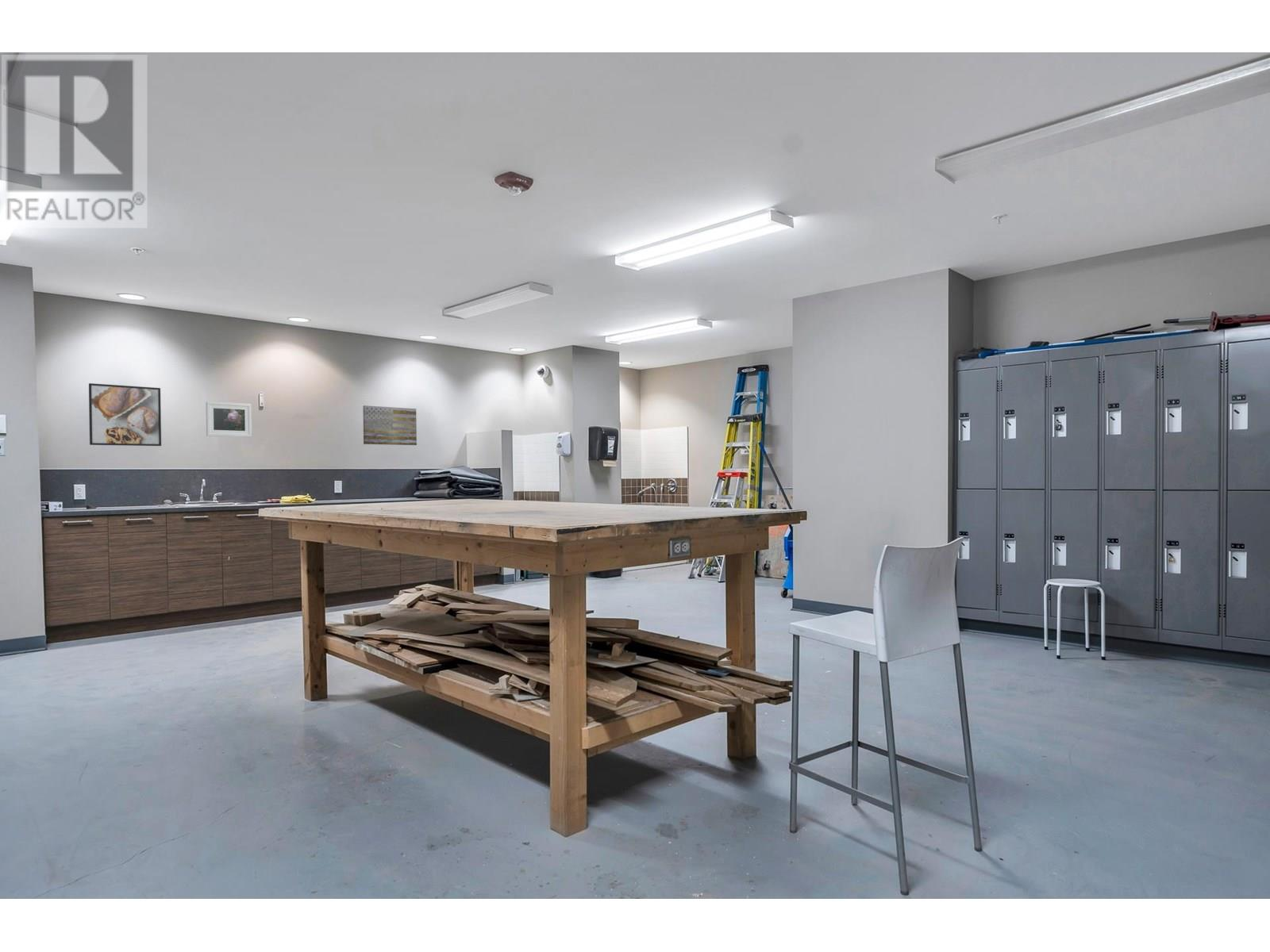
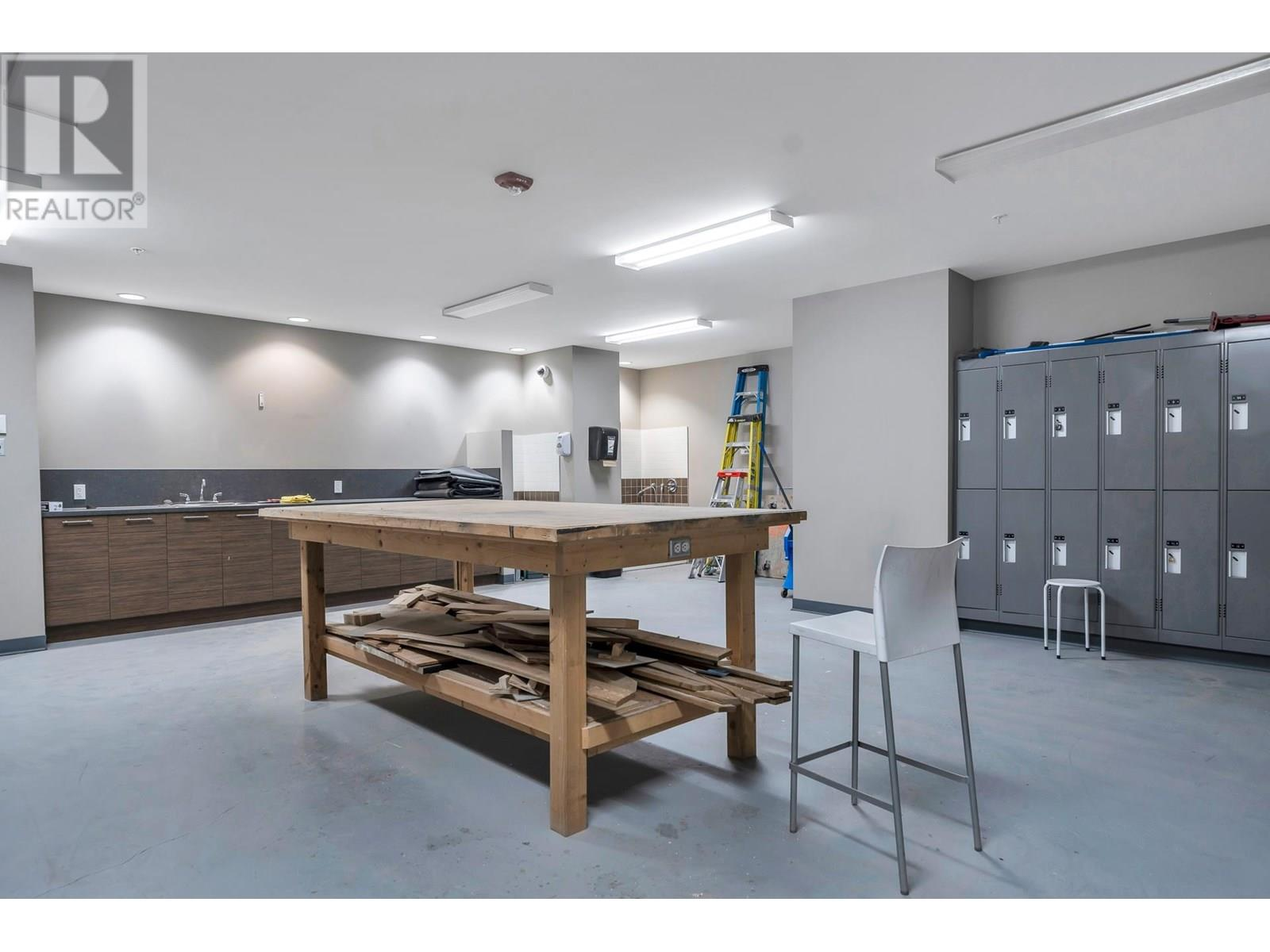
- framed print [88,382,162,447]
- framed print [206,401,252,438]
- wall art [362,405,418,446]
